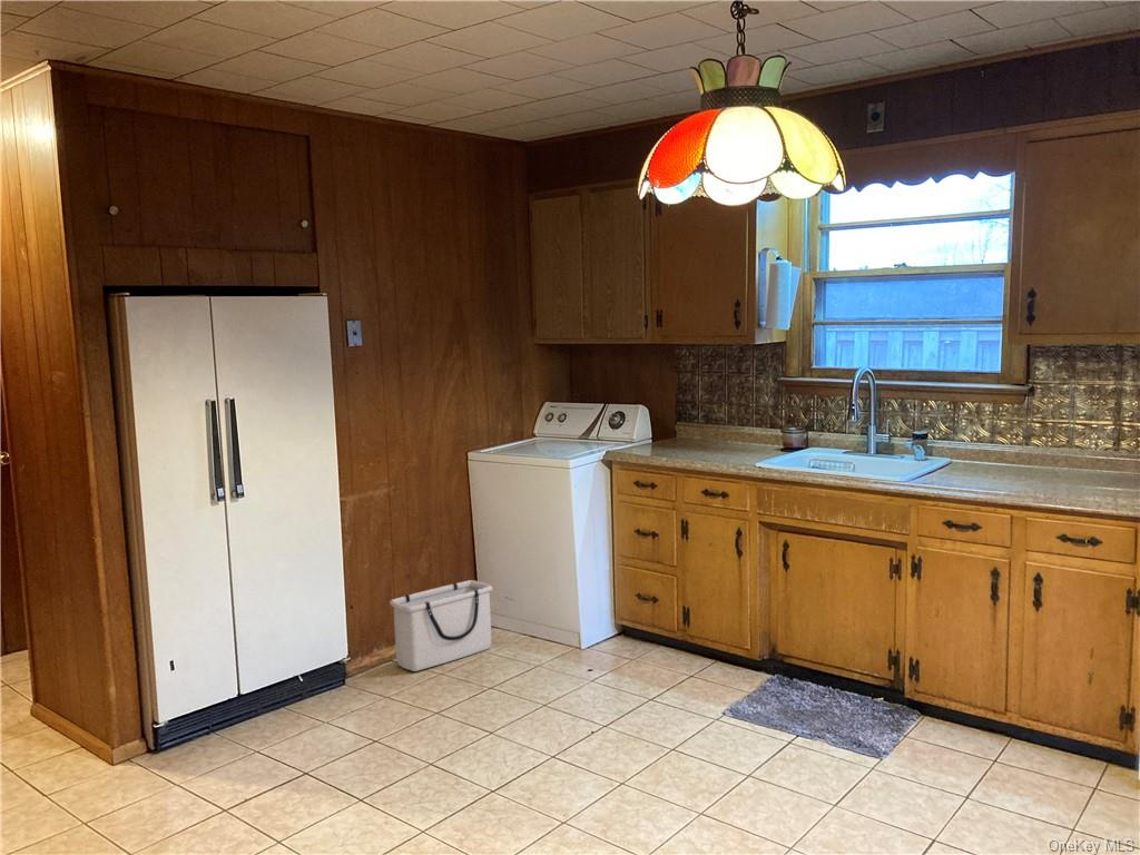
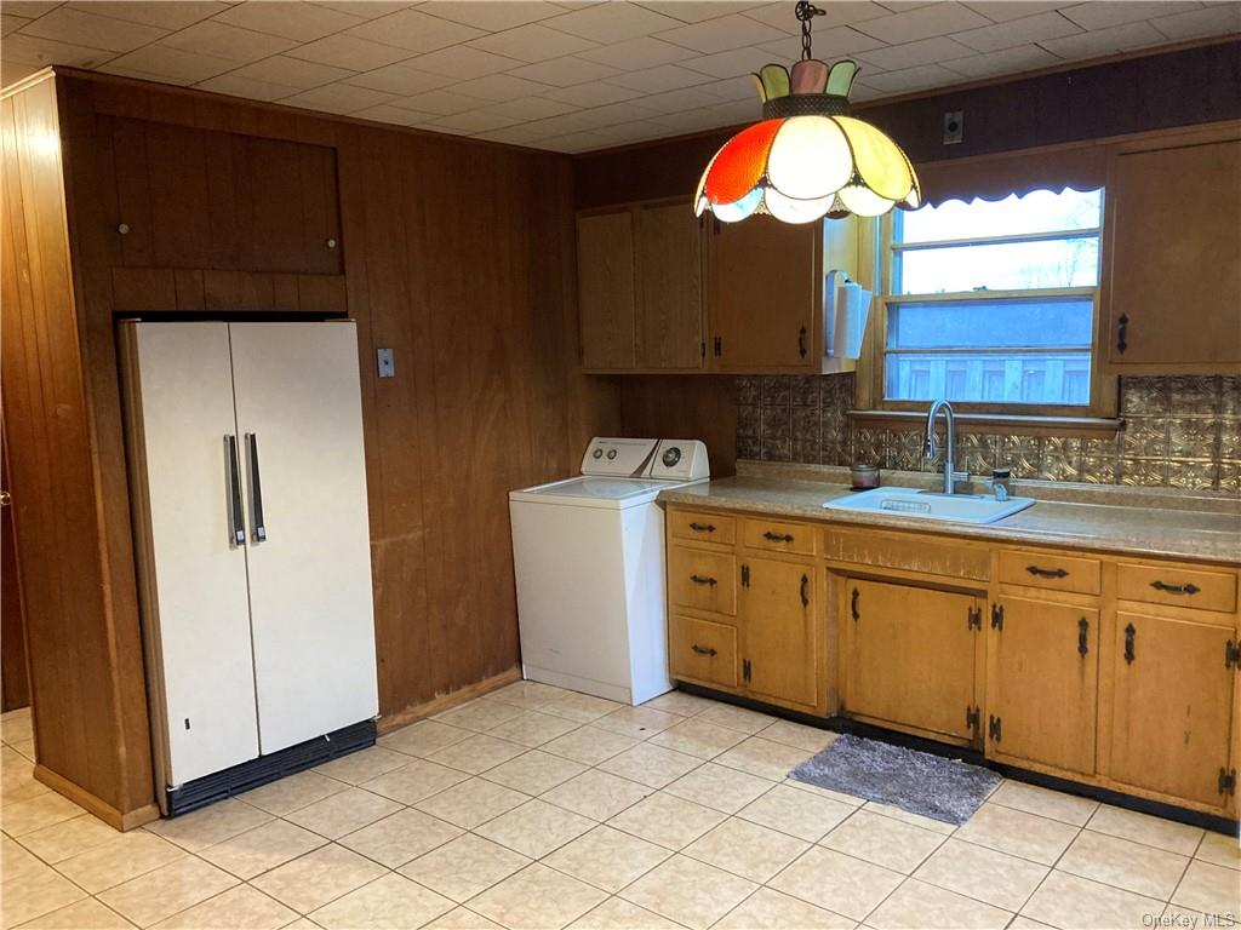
- storage bin [389,579,493,672]
